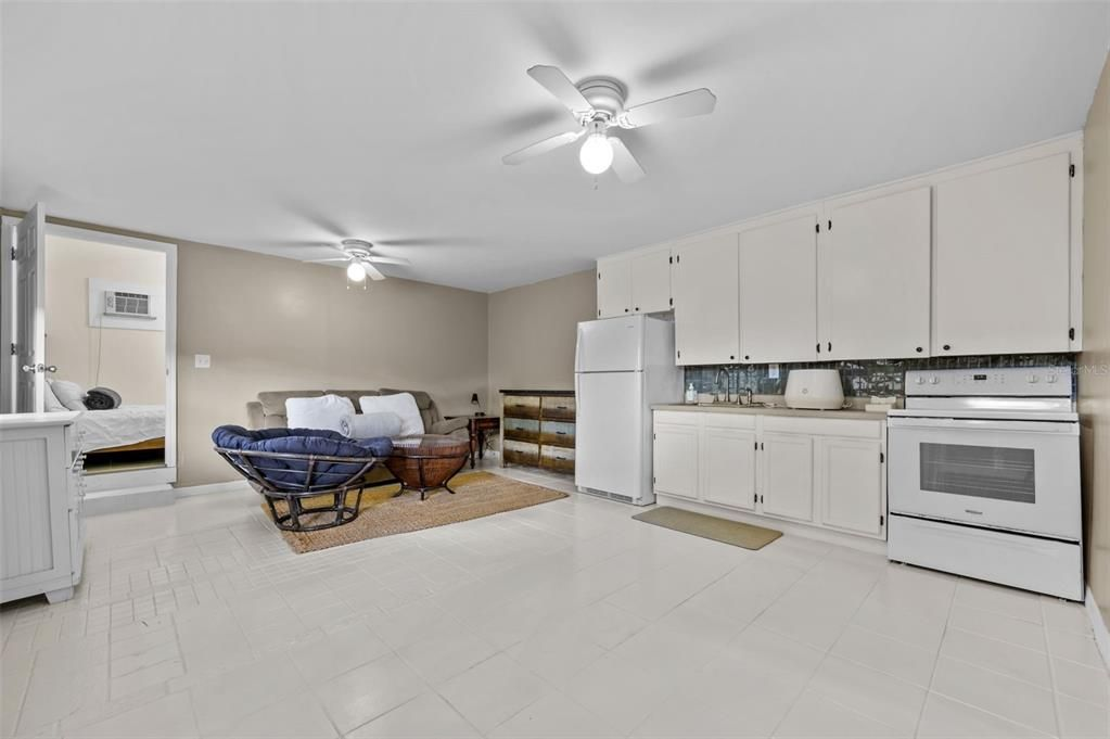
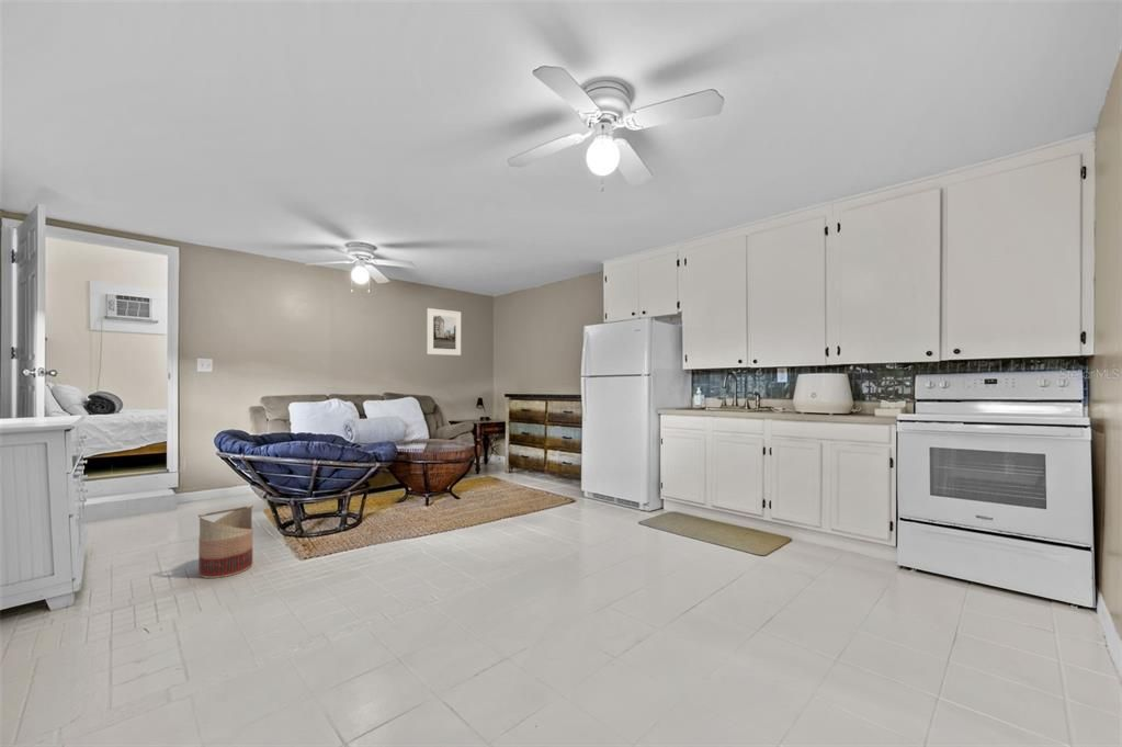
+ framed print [427,307,462,356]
+ basket [197,503,254,579]
